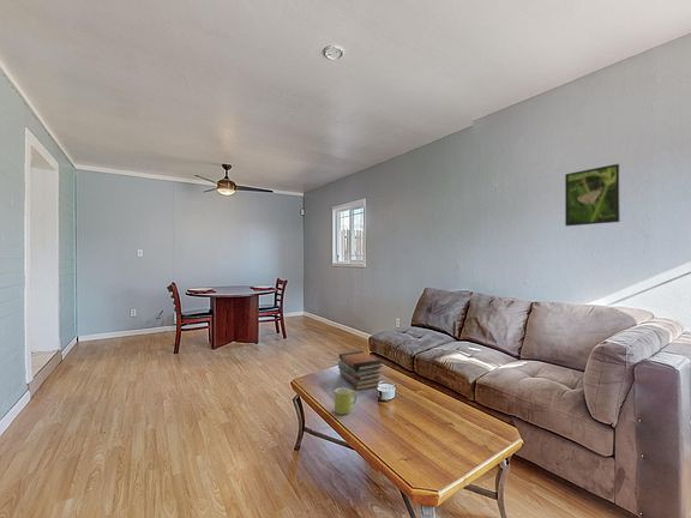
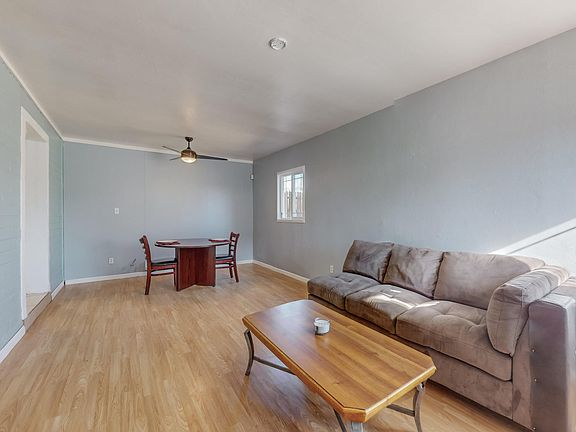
- book stack [337,350,384,391]
- mug [334,386,357,415]
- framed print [564,163,621,227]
